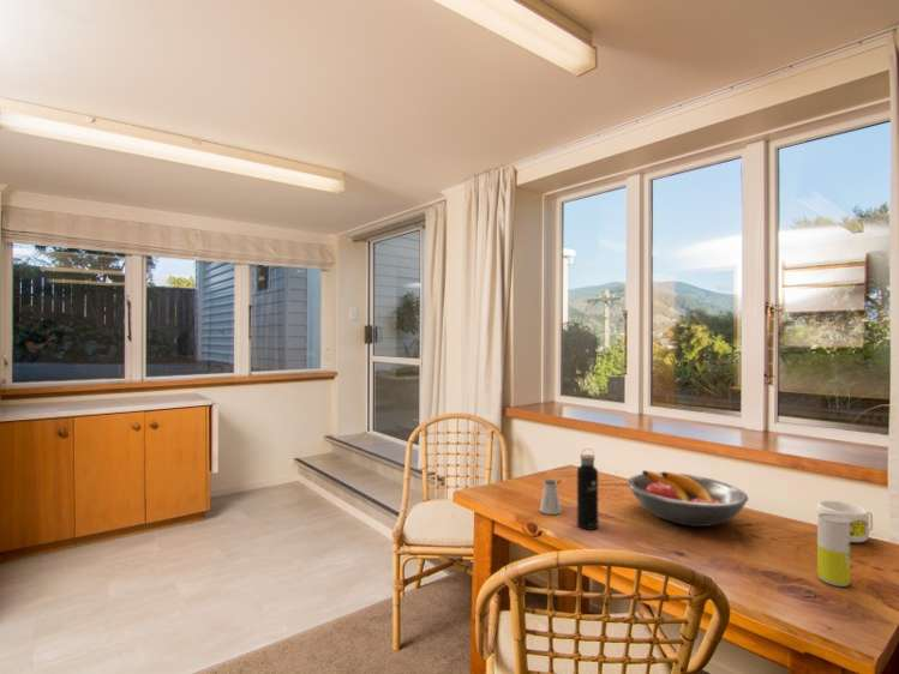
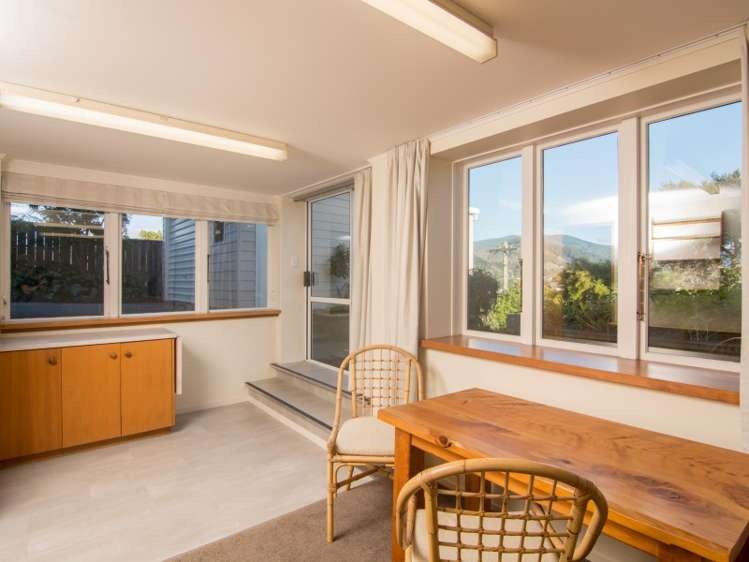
- water bottle [576,447,599,531]
- beverage can [816,513,851,588]
- saltshaker [538,479,563,516]
- fruit bowl [627,469,749,528]
- mug [816,499,874,543]
